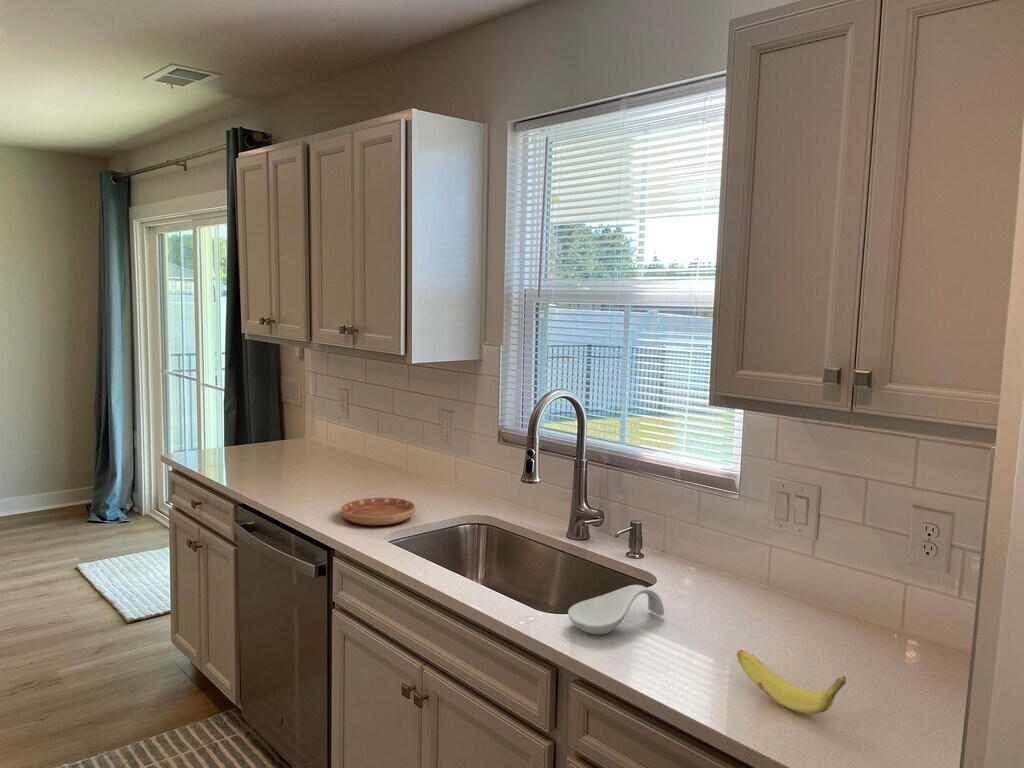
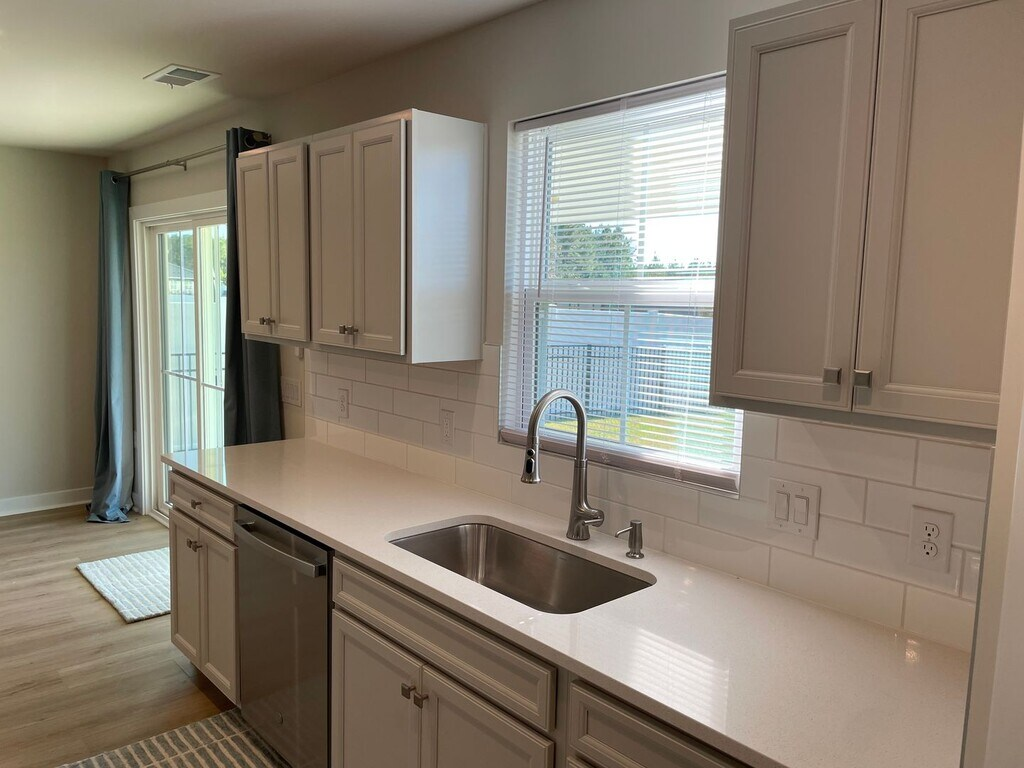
- spoon rest [567,584,665,635]
- banana [736,649,847,715]
- saucer [340,497,416,526]
